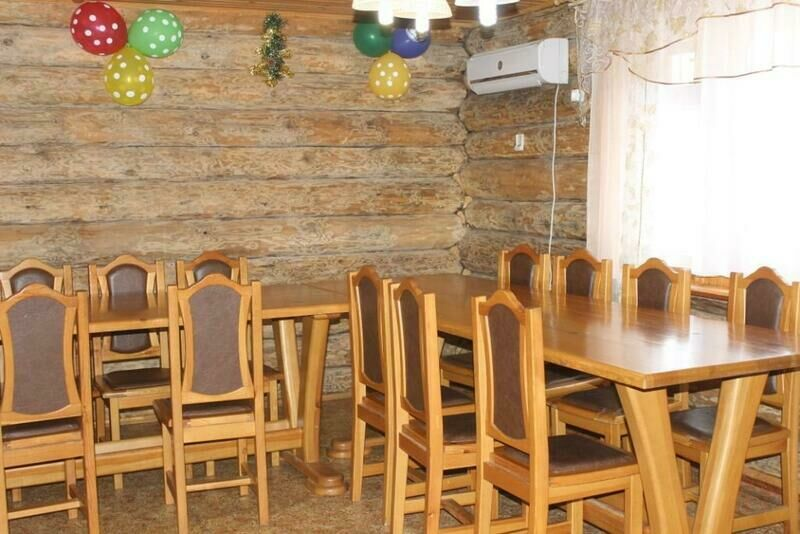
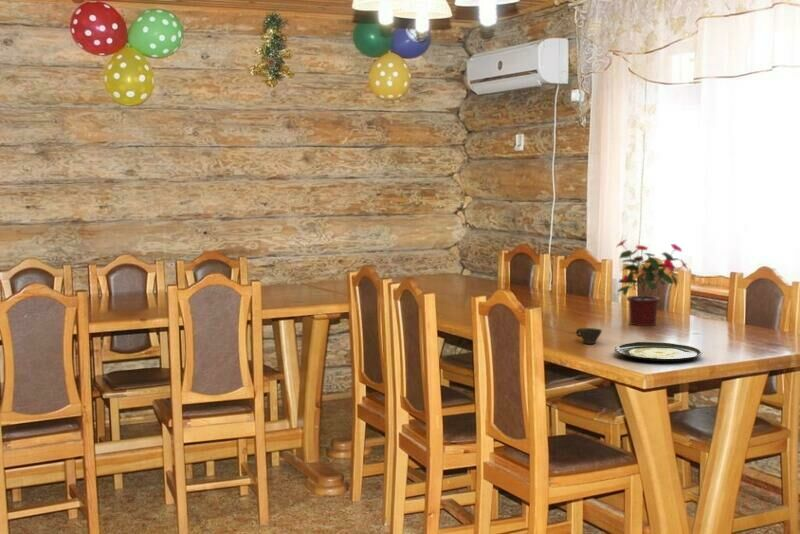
+ plate [614,341,703,362]
+ potted flower [615,238,689,327]
+ cup [575,327,603,345]
